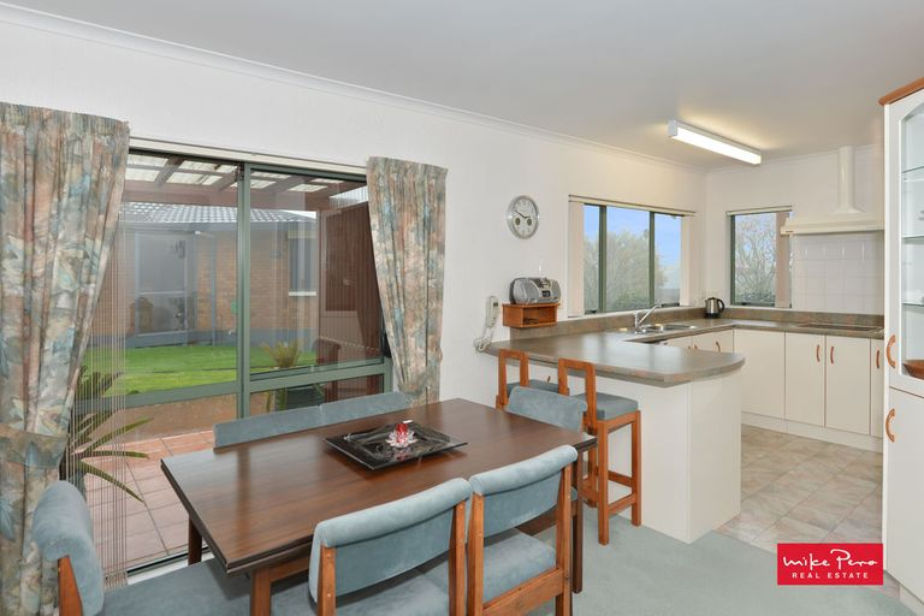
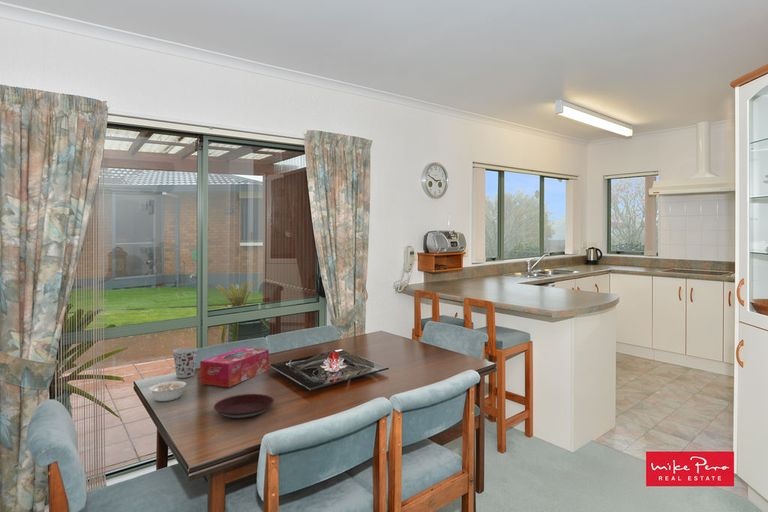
+ legume [148,380,193,402]
+ cup [172,346,199,379]
+ plate [213,393,275,419]
+ tissue box [199,346,270,388]
